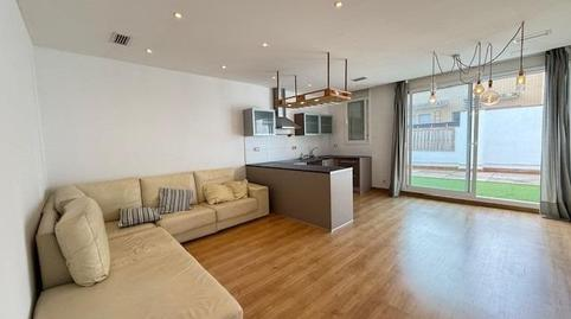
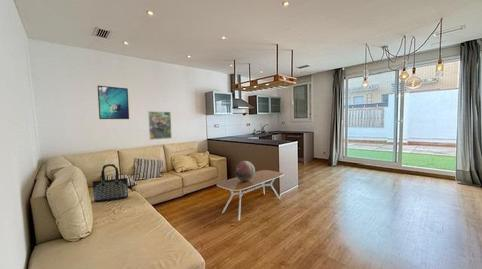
+ coffee table [216,169,285,221]
+ tote bag [92,163,129,202]
+ decorative globe [234,160,256,181]
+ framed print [97,85,130,120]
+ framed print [147,110,173,141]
